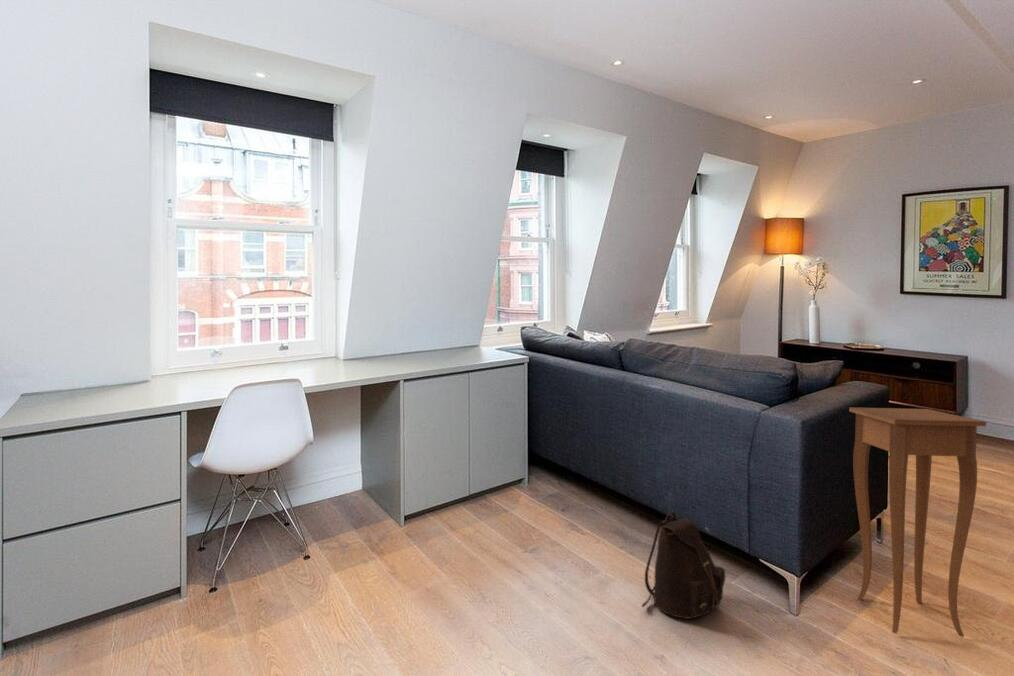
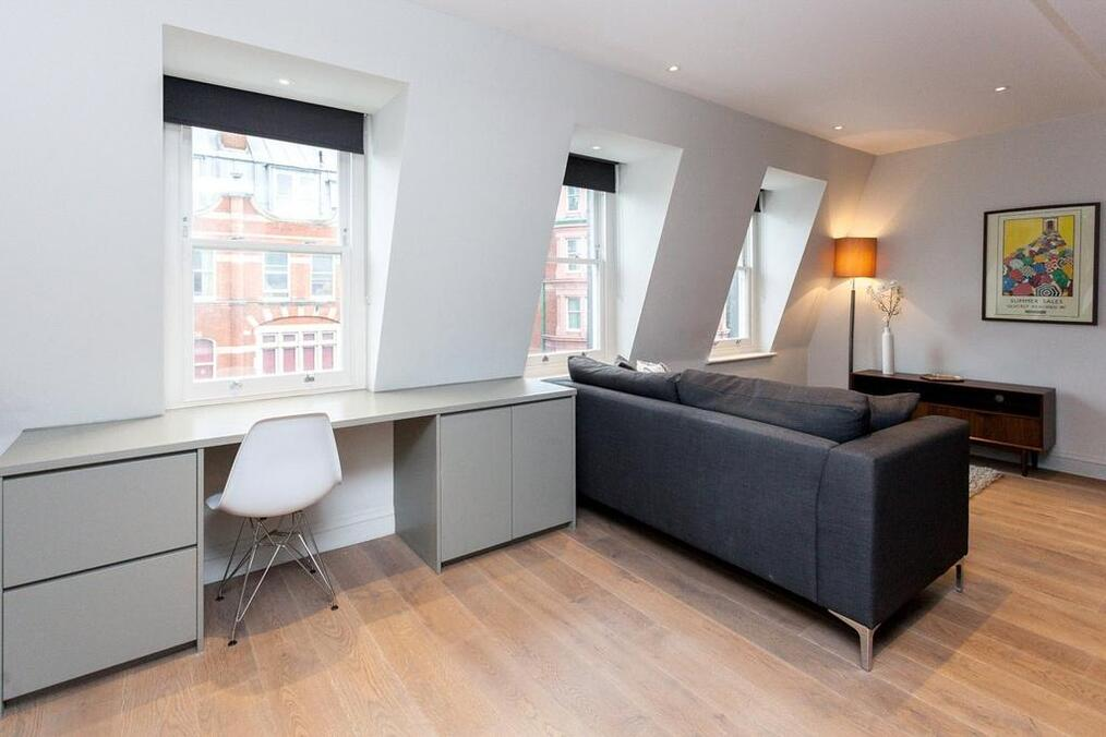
- backpack [641,511,726,620]
- side table [848,406,987,638]
